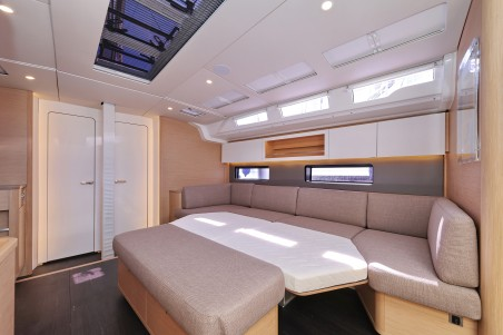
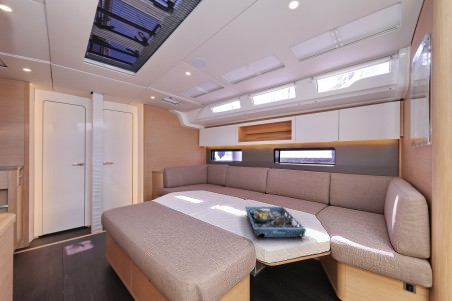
+ serving tray [244,205,307,239]
